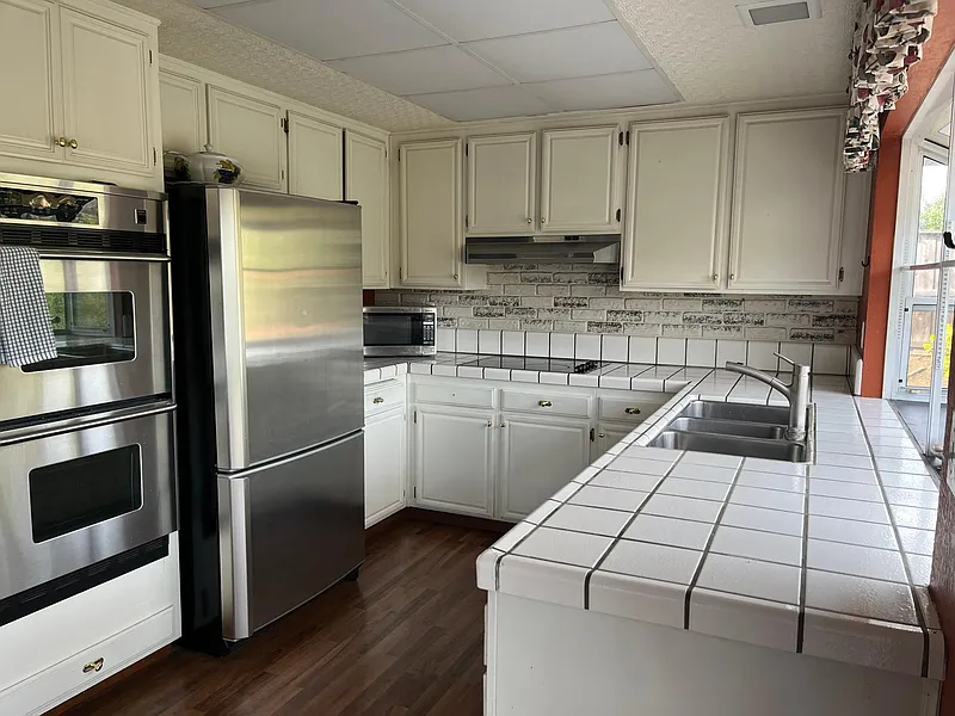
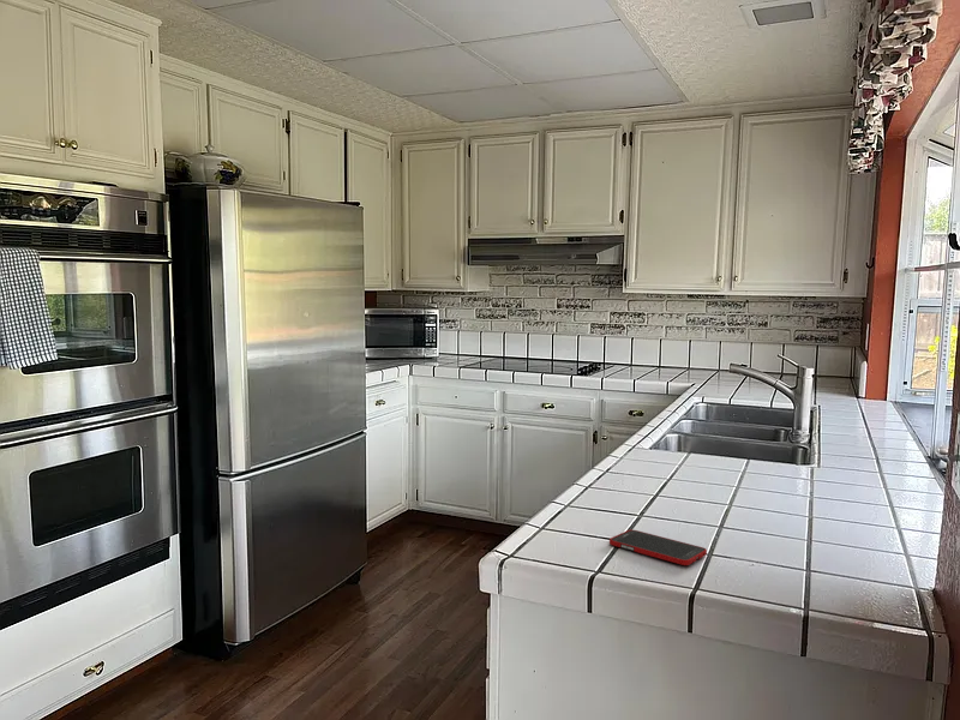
+ cell phone [608,528,708,566]
